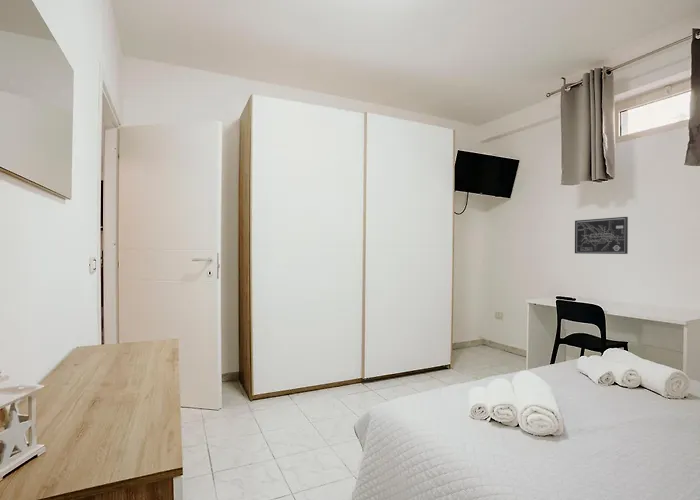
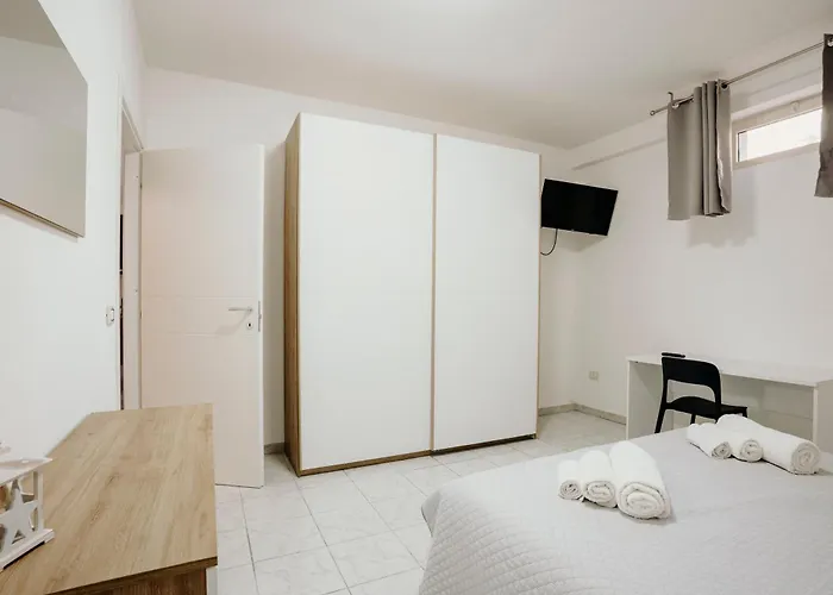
- wall art [574,216,629,255]
